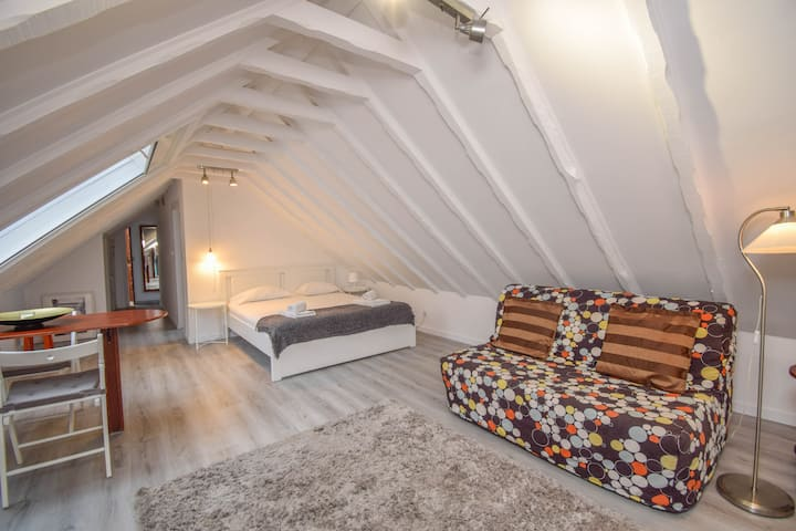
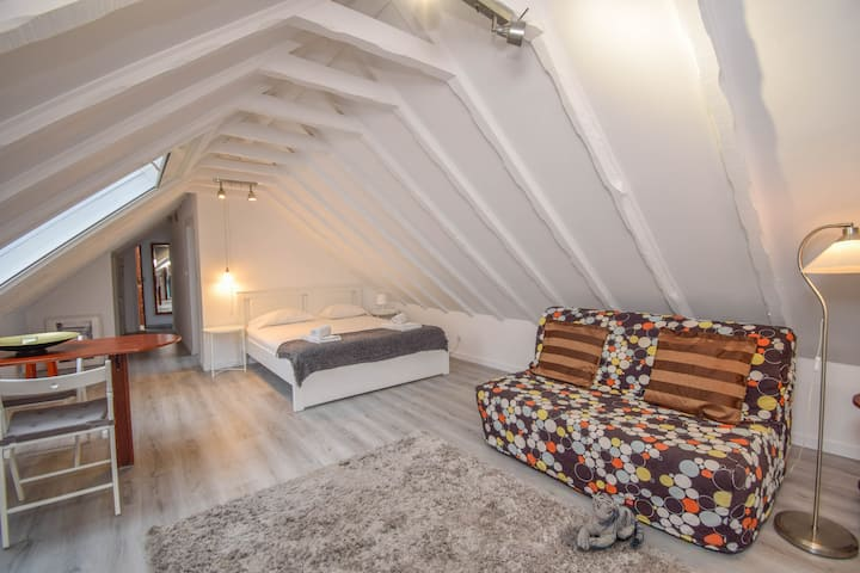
+ plush toy [576,491,645,552]
